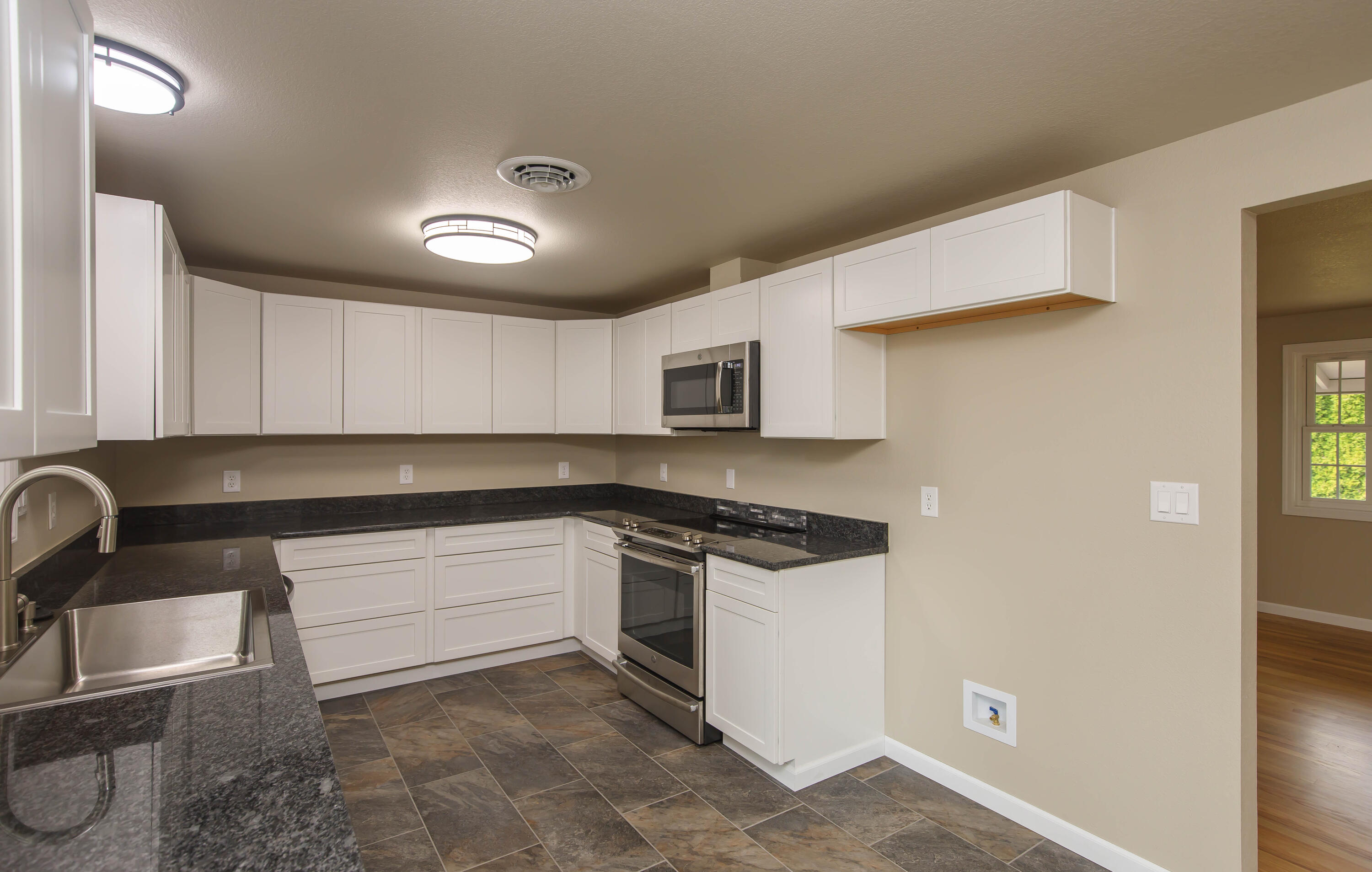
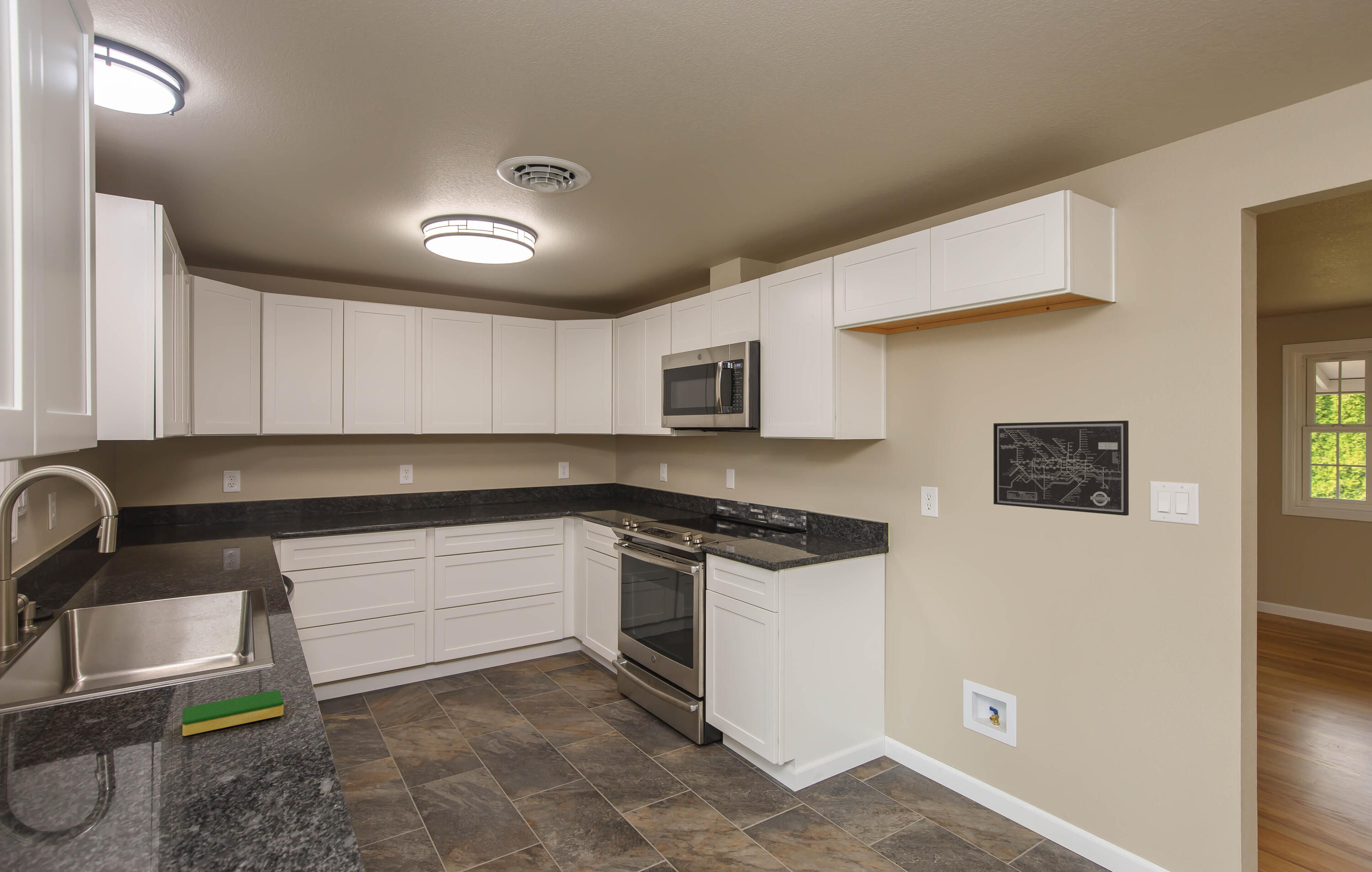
+ dish sponge [182,690,284,737]
+ wall art [993,420,1129,516]
